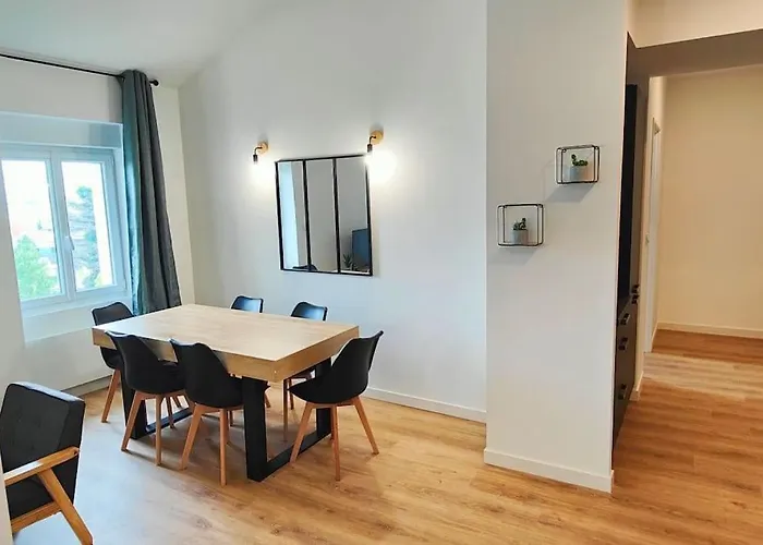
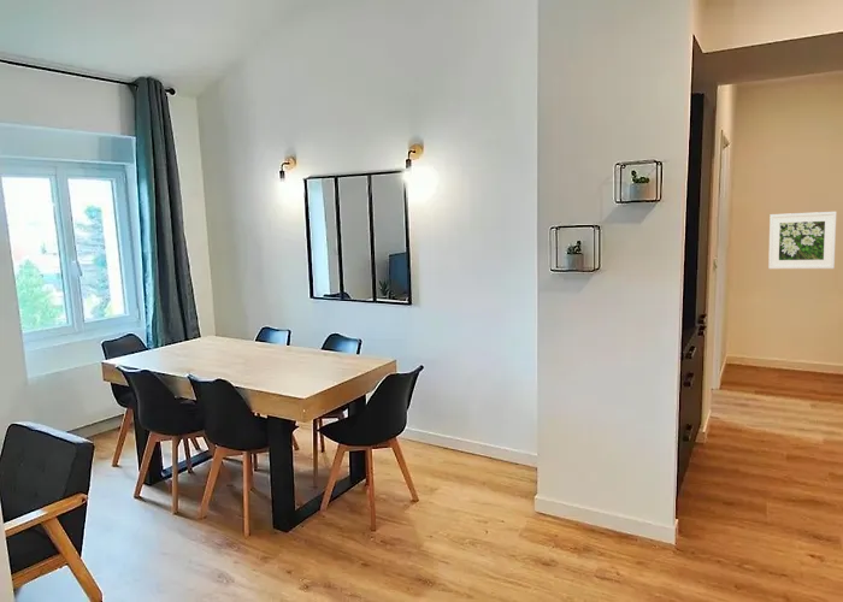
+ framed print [767,211,837,270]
